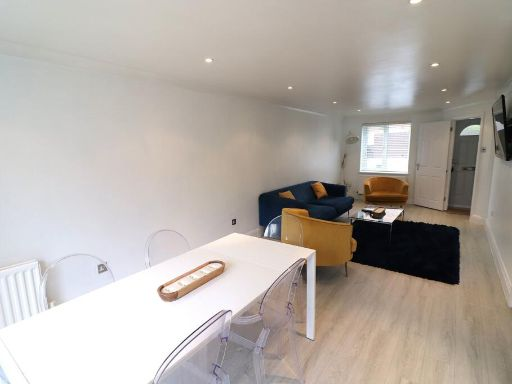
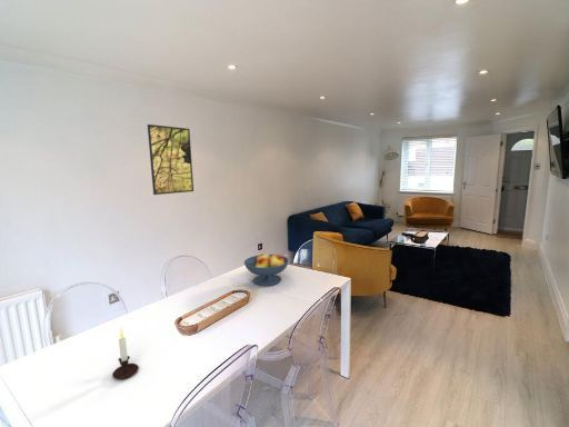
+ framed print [147,123,194,196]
+ candle [111,326,140,380]
+ fruit bowl [243,252,290,287]
